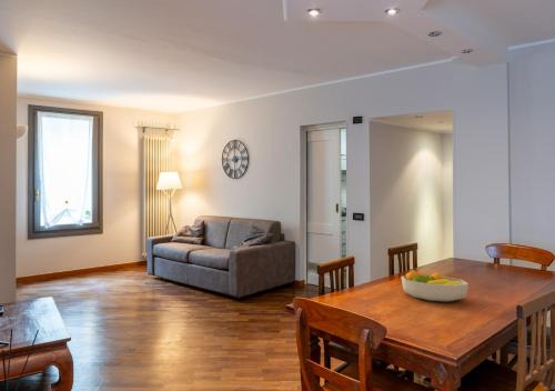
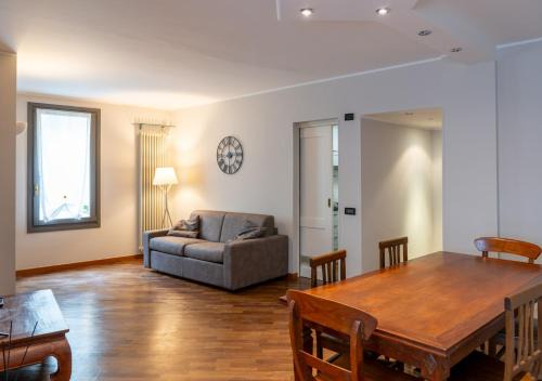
- fruit bowl [401,269,470,303]
